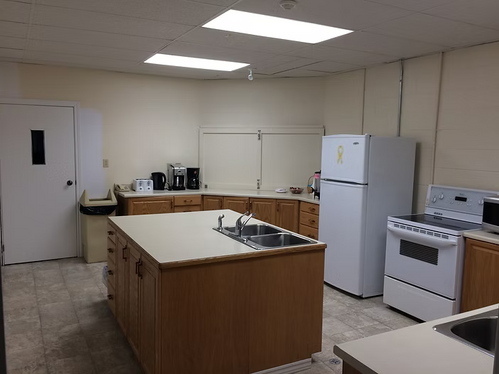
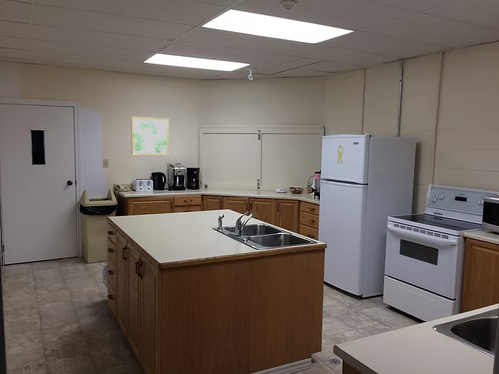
+ wall art [130,116,170,156]
